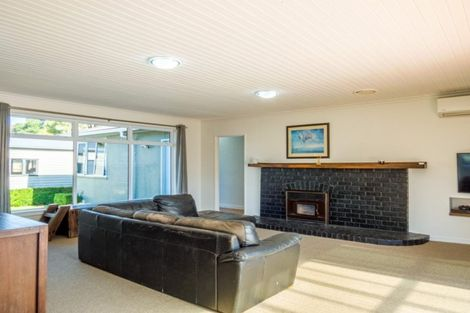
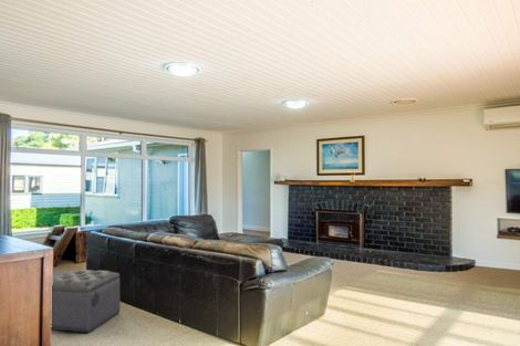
+ ottoman [51,269,121,334]
